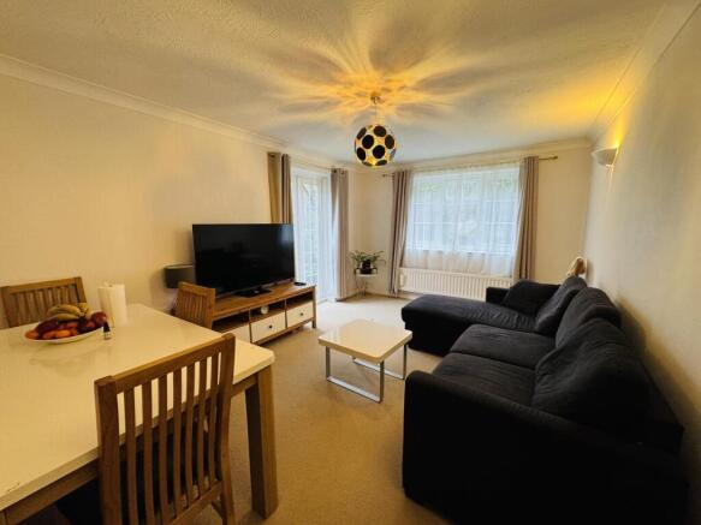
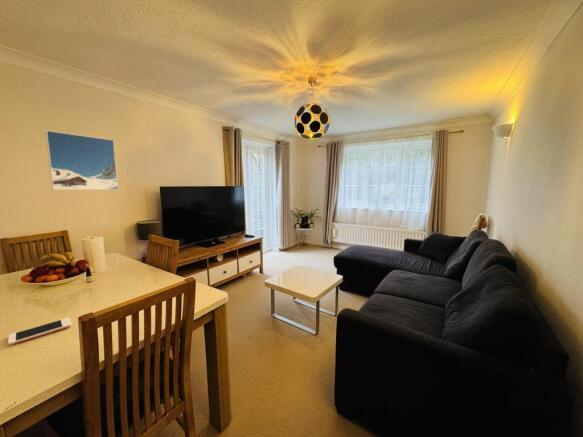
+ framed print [44,129,119,191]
+ cell phone [7,317,73,346]
